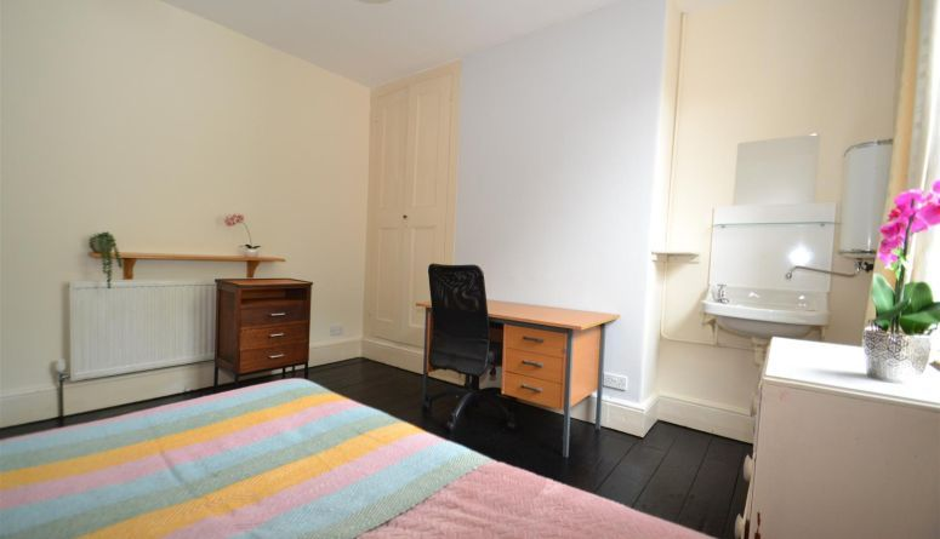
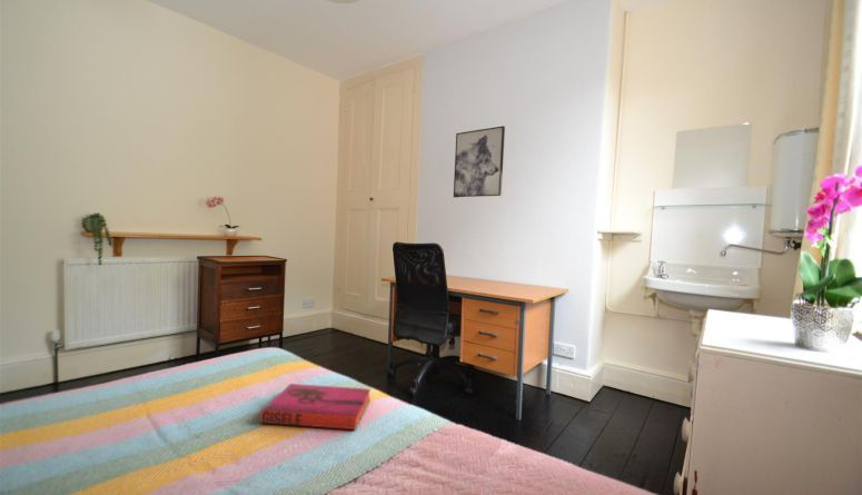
+ hardback book [259,383,371,430]
+ wall art [453,125,506,198]
